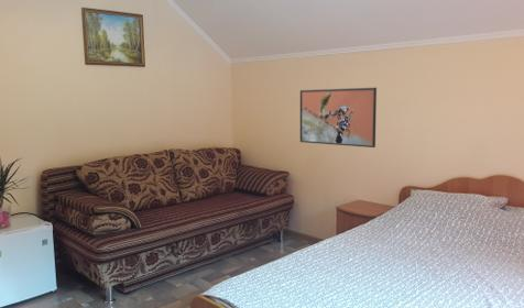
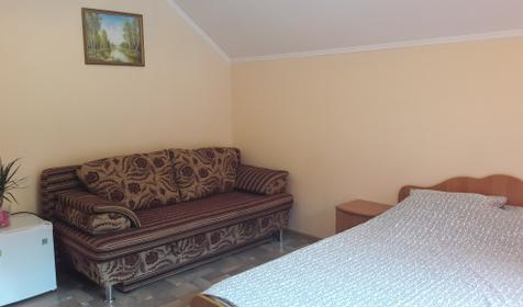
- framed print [299,87,378,148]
